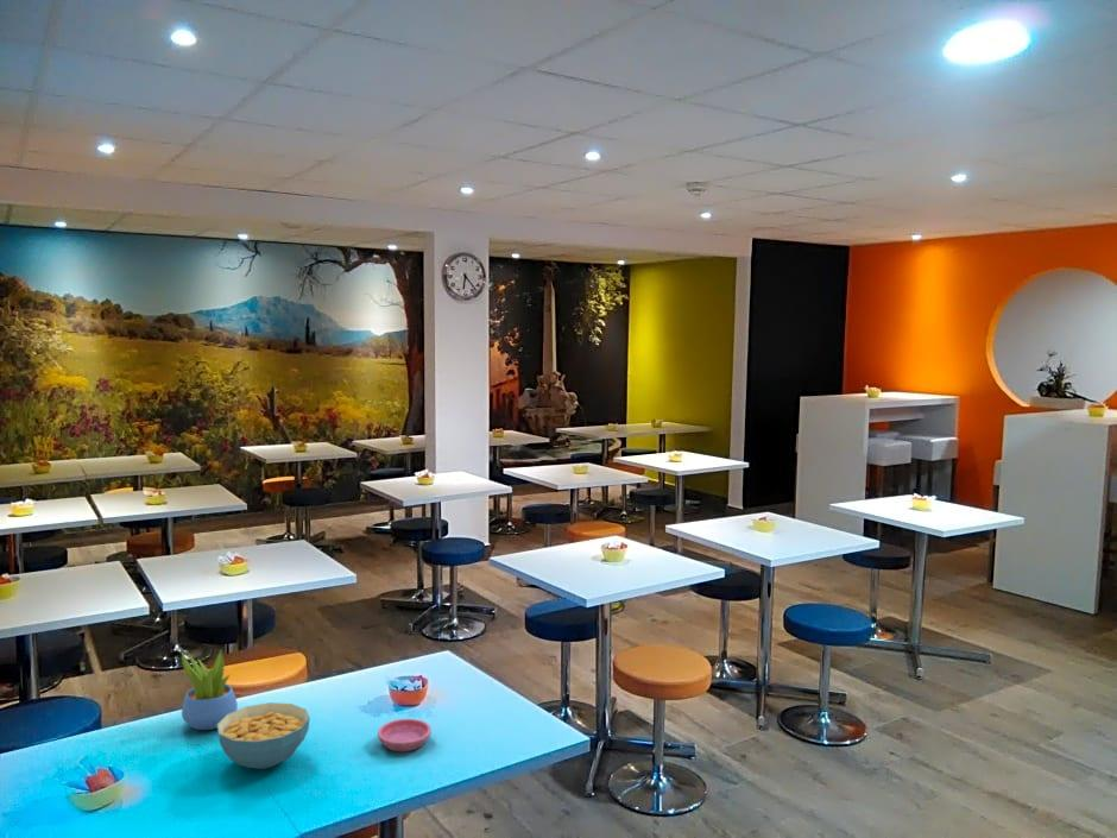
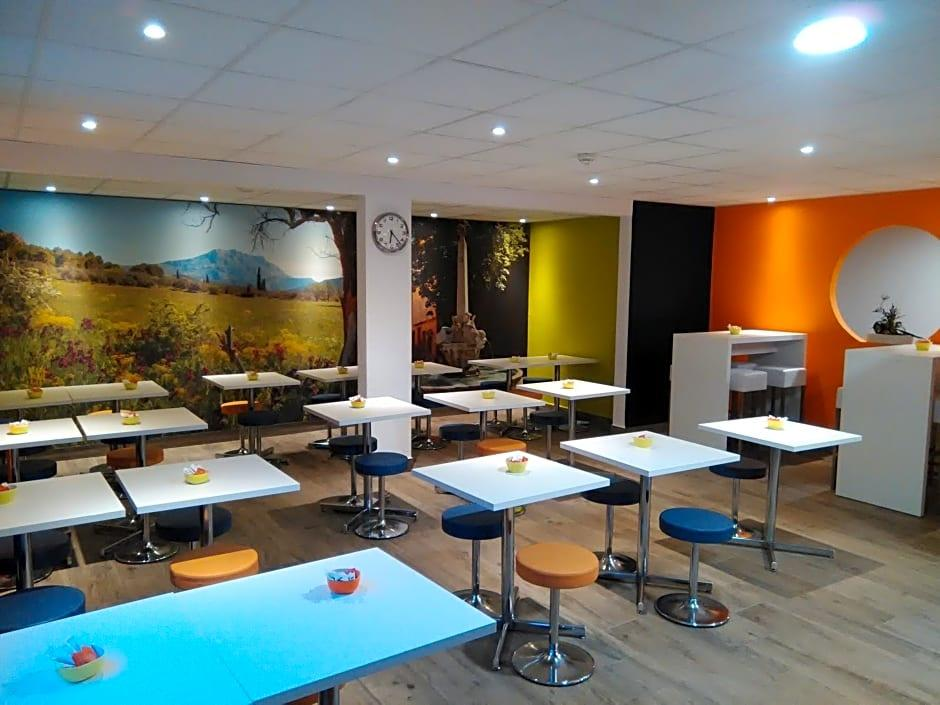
- cereal bowl [216,701,311,770]
- saucer [377,718,433,752]
- succulent plant [181,648,239,731]
